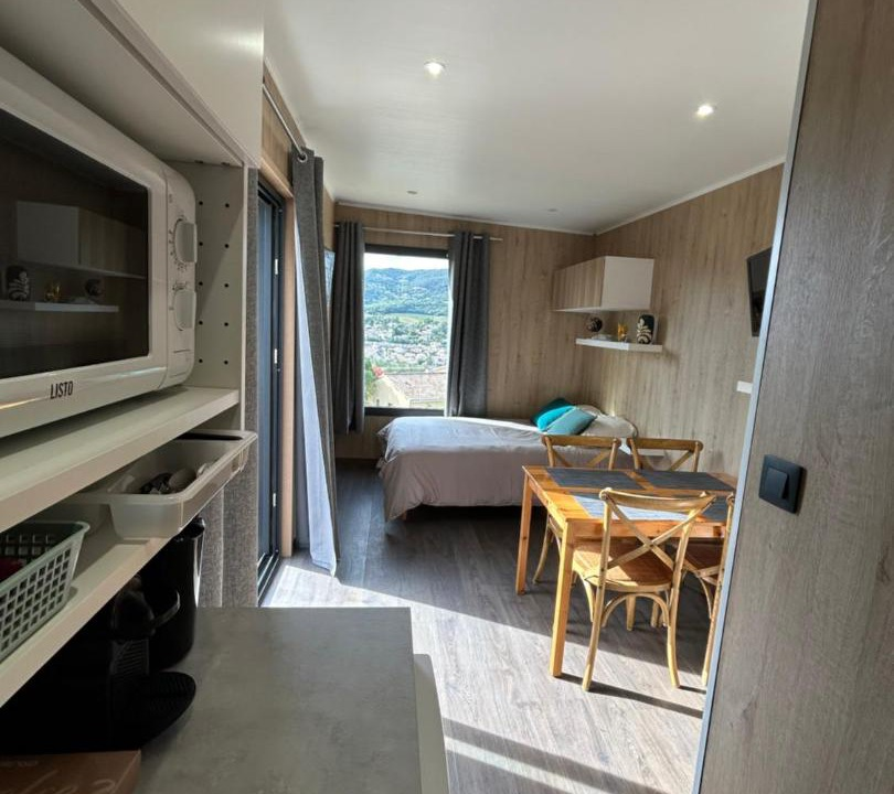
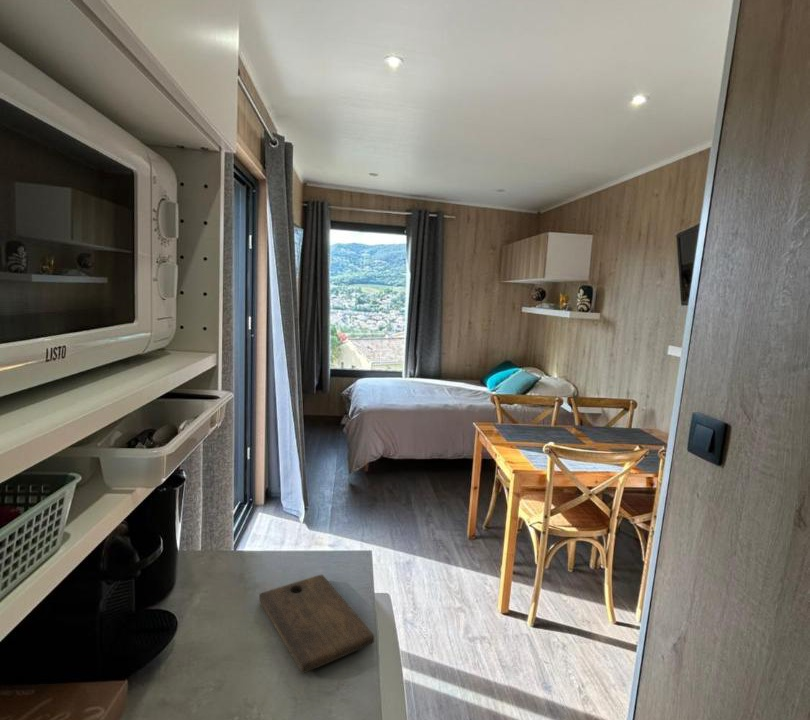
+ cutting board [258,574,375,674]
